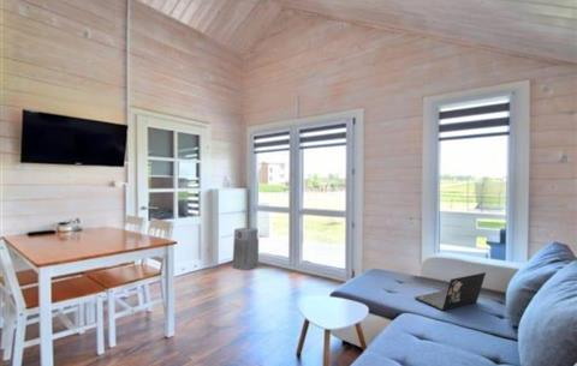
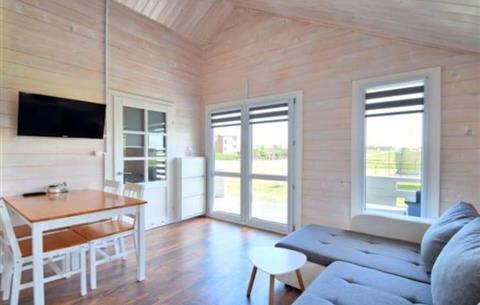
- laptop [414,271,487,312]
- air purifier [231,227,260,271]
